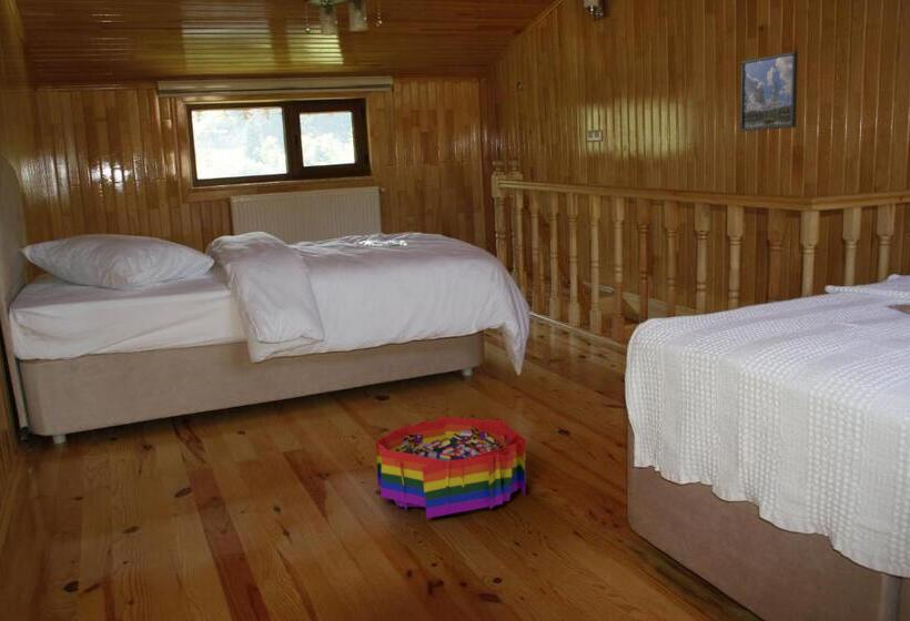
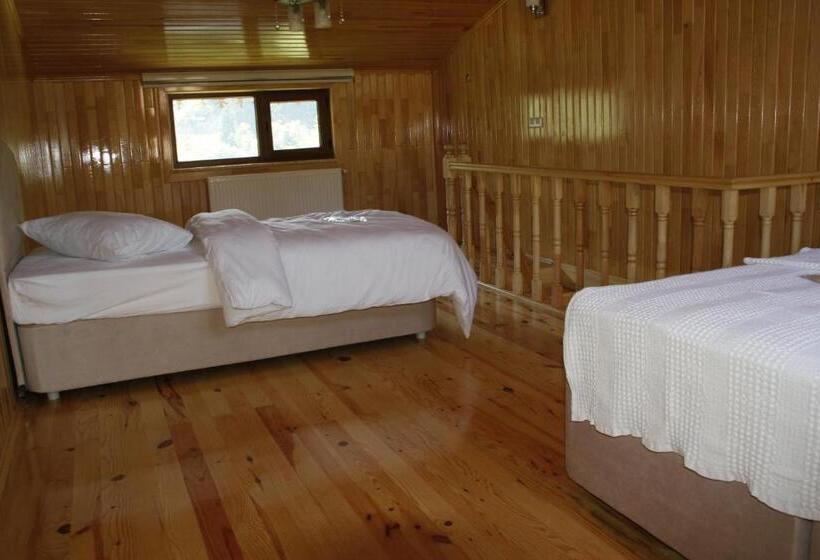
- storage bin [375,416,527,519]
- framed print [739,50,799,132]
